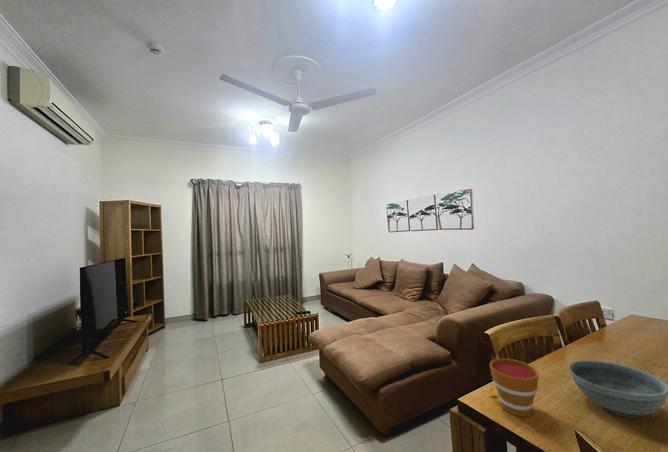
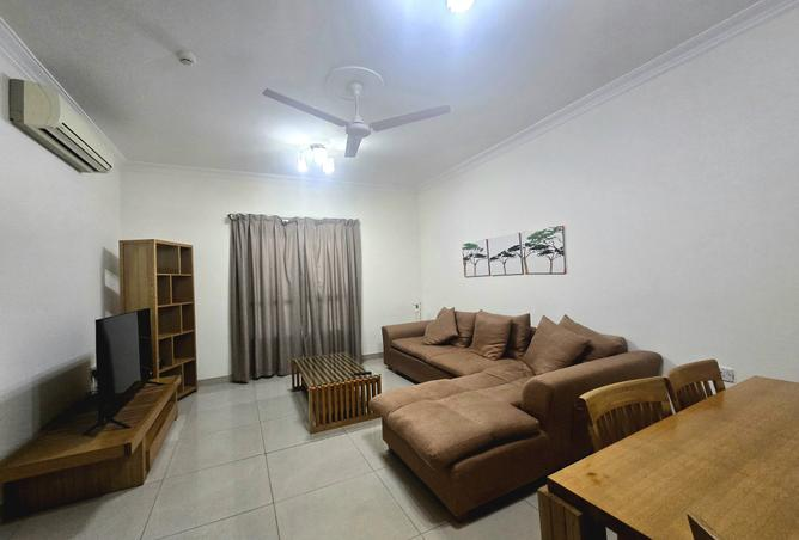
- bowl [567,359,668,419]
- cup [489,358,540,417]
